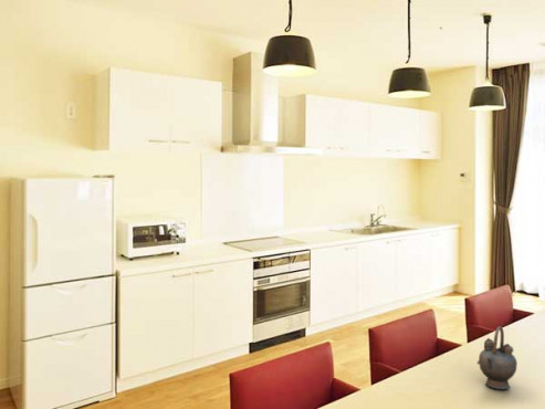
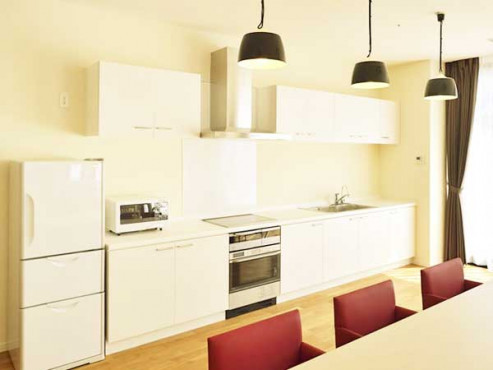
- teapot [476,325,518,390]
